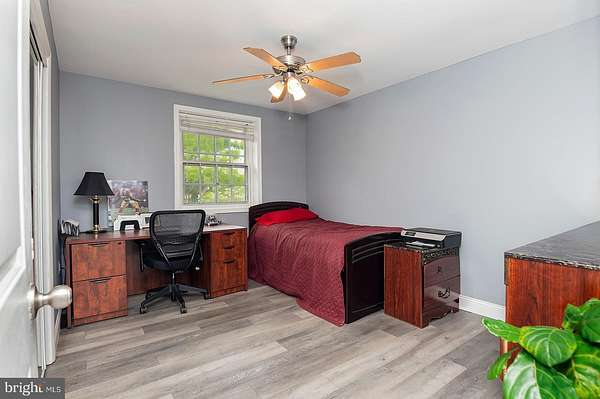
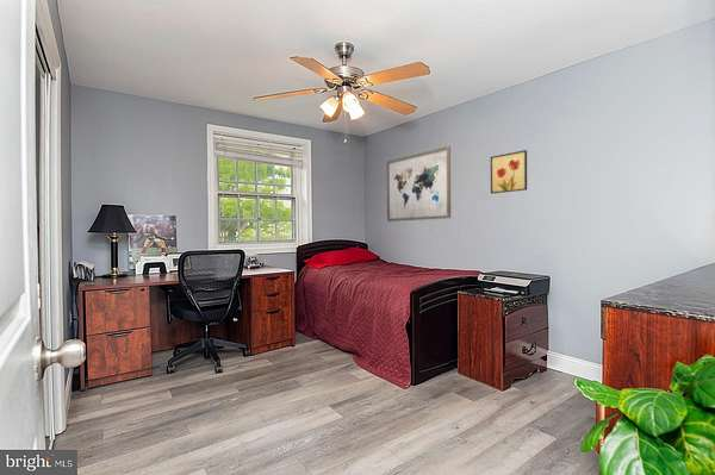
+ wall art [490,149,528,195]
+ wall art [386,145,452,223]
